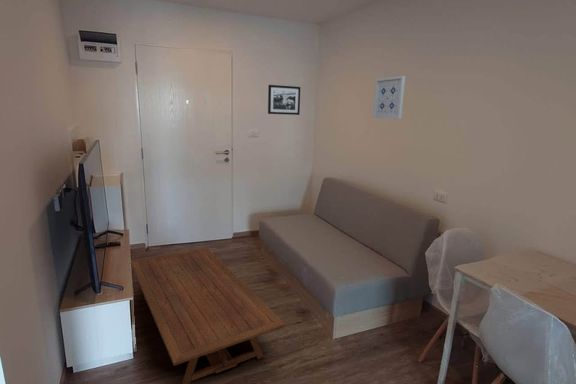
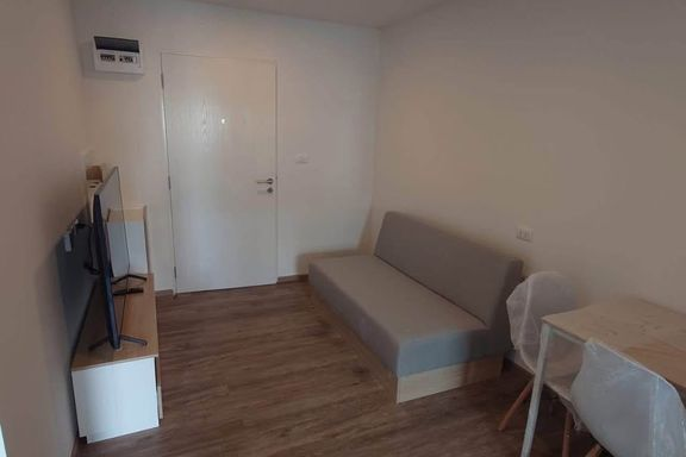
- coffee table [130,246,287,384]
- picture frame [267,84,301,116]
- wall art [372,75,406,120]
